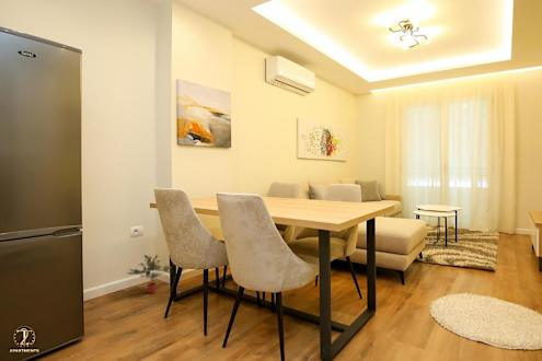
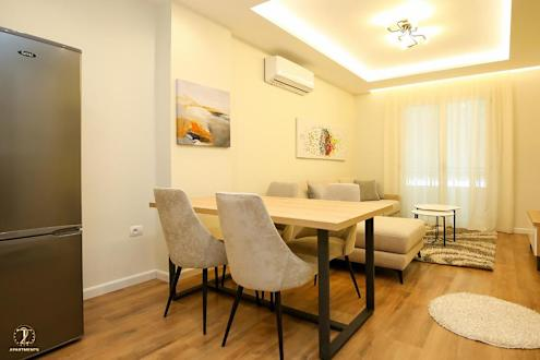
- potted plant [126,254,171,294]
